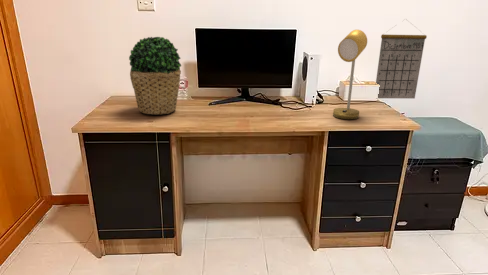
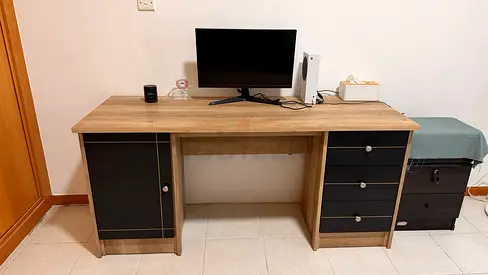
- potted plant [128,36,182,115]
- desk lamp [332,29,368,120]
- calendar [375,18,428,100]
